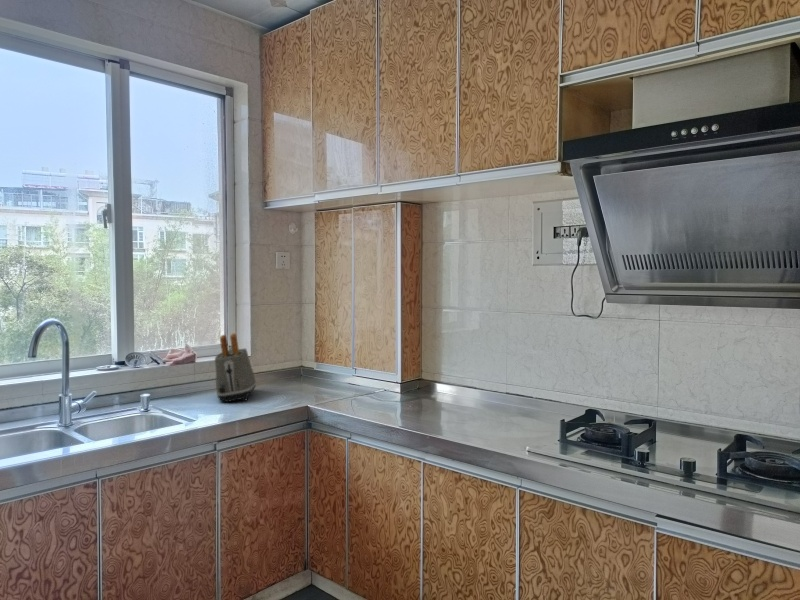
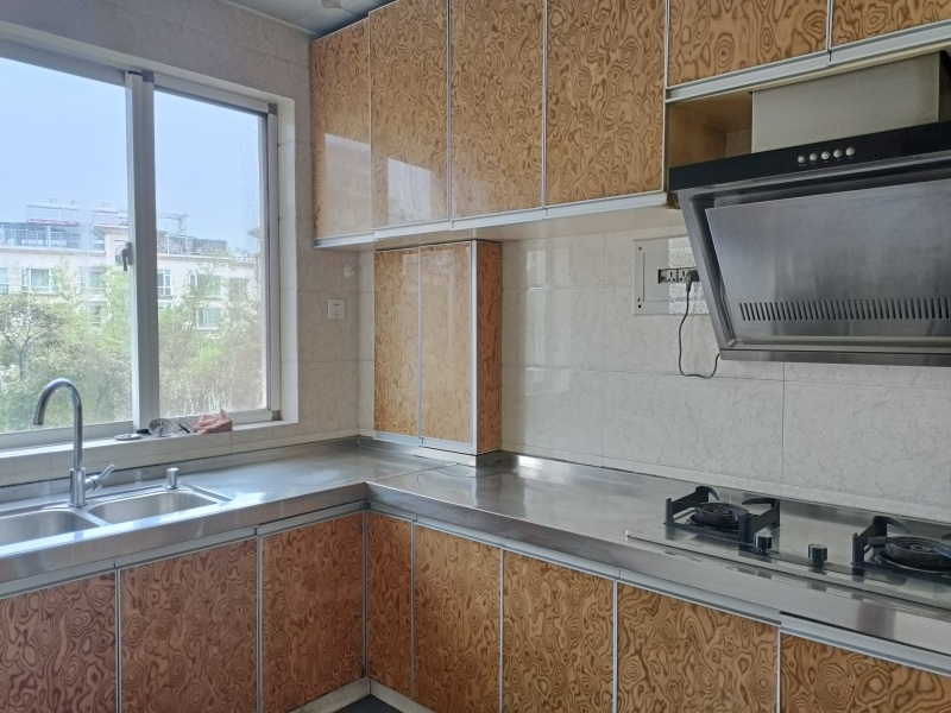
- toaster [214,332,257,403]
